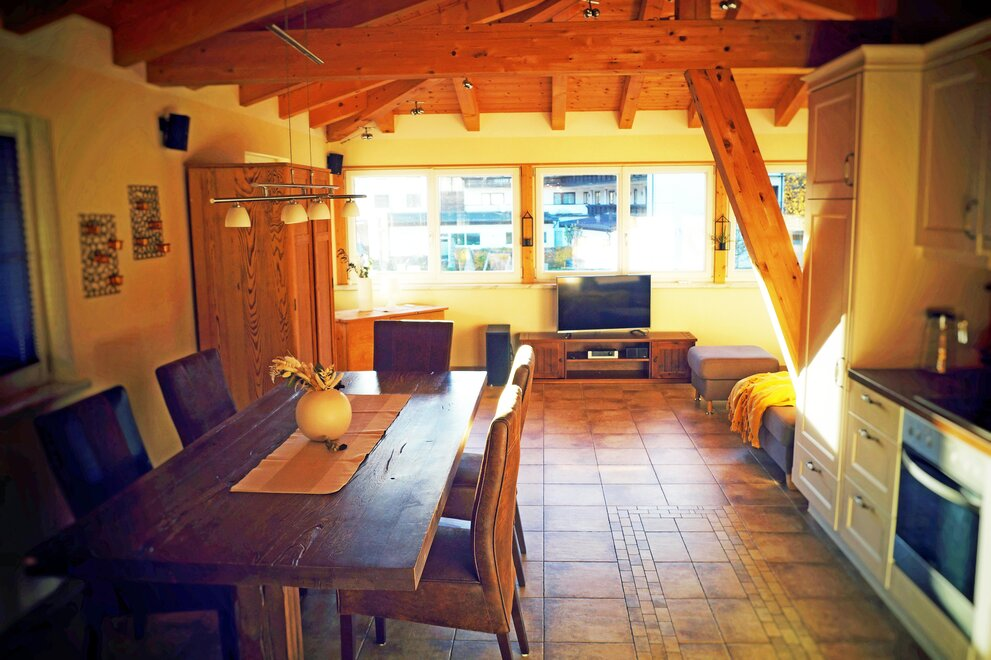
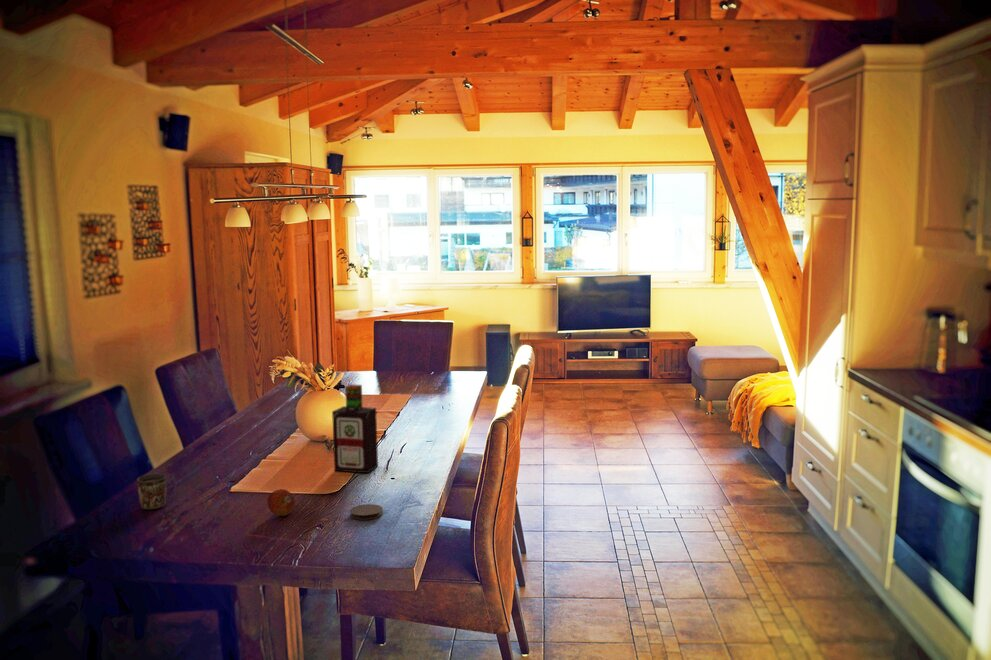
+ mug [136,473,167,510]
+ bottle [331,383,379,474]
+ coaster [349,503,384,521]
+ fruit [266,488,296,517]
